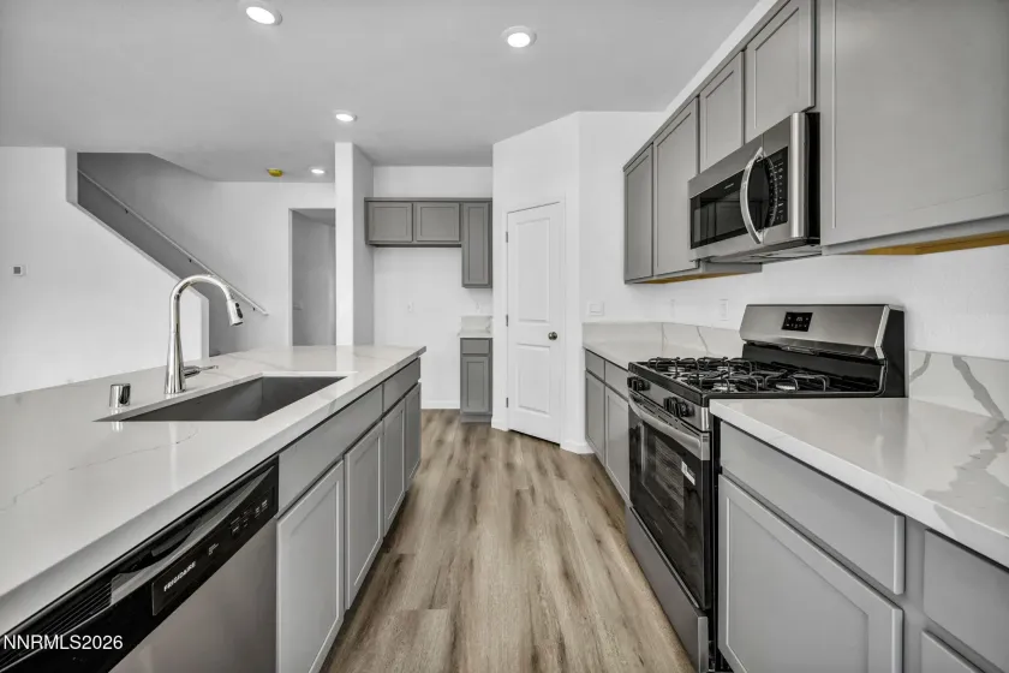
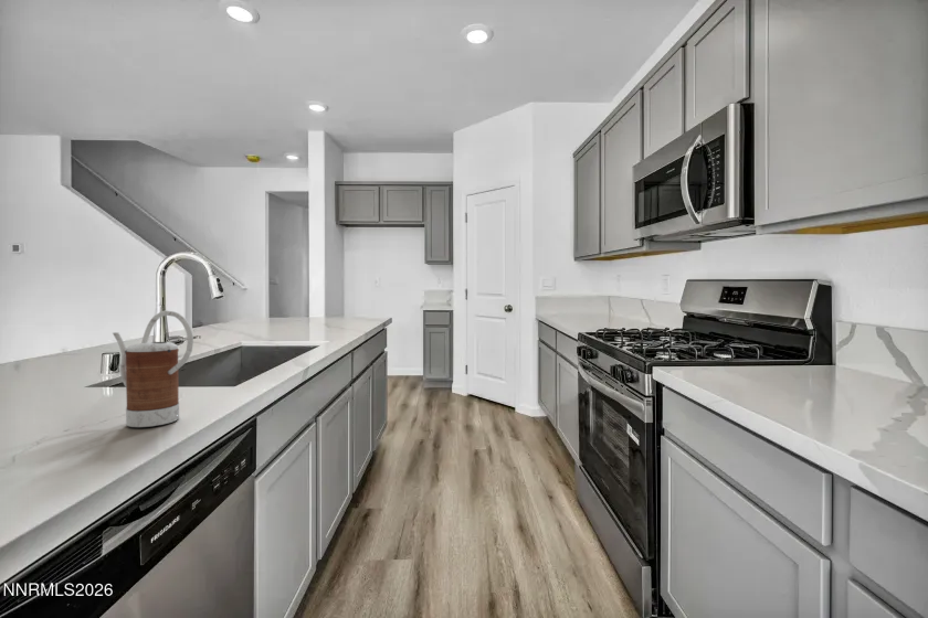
+ kettle [112,309,194,428]
